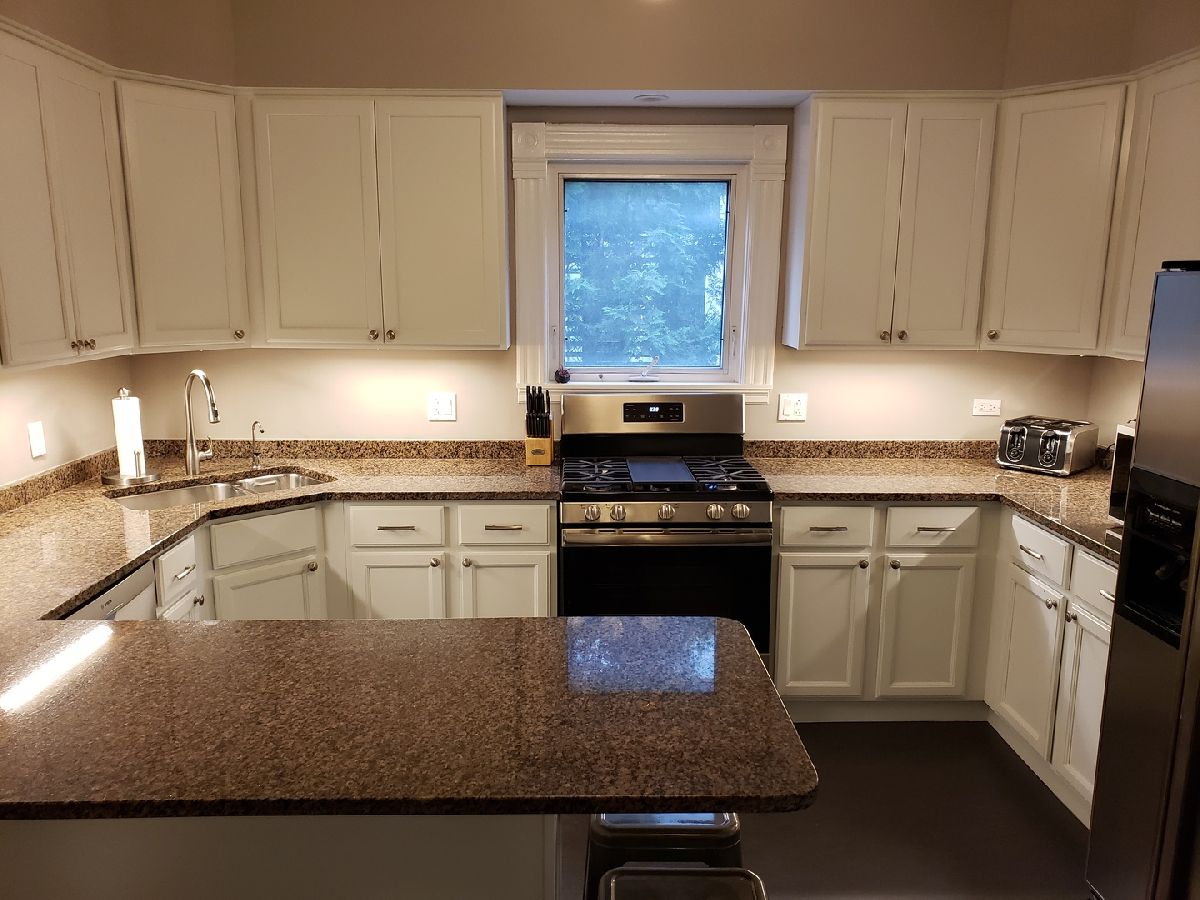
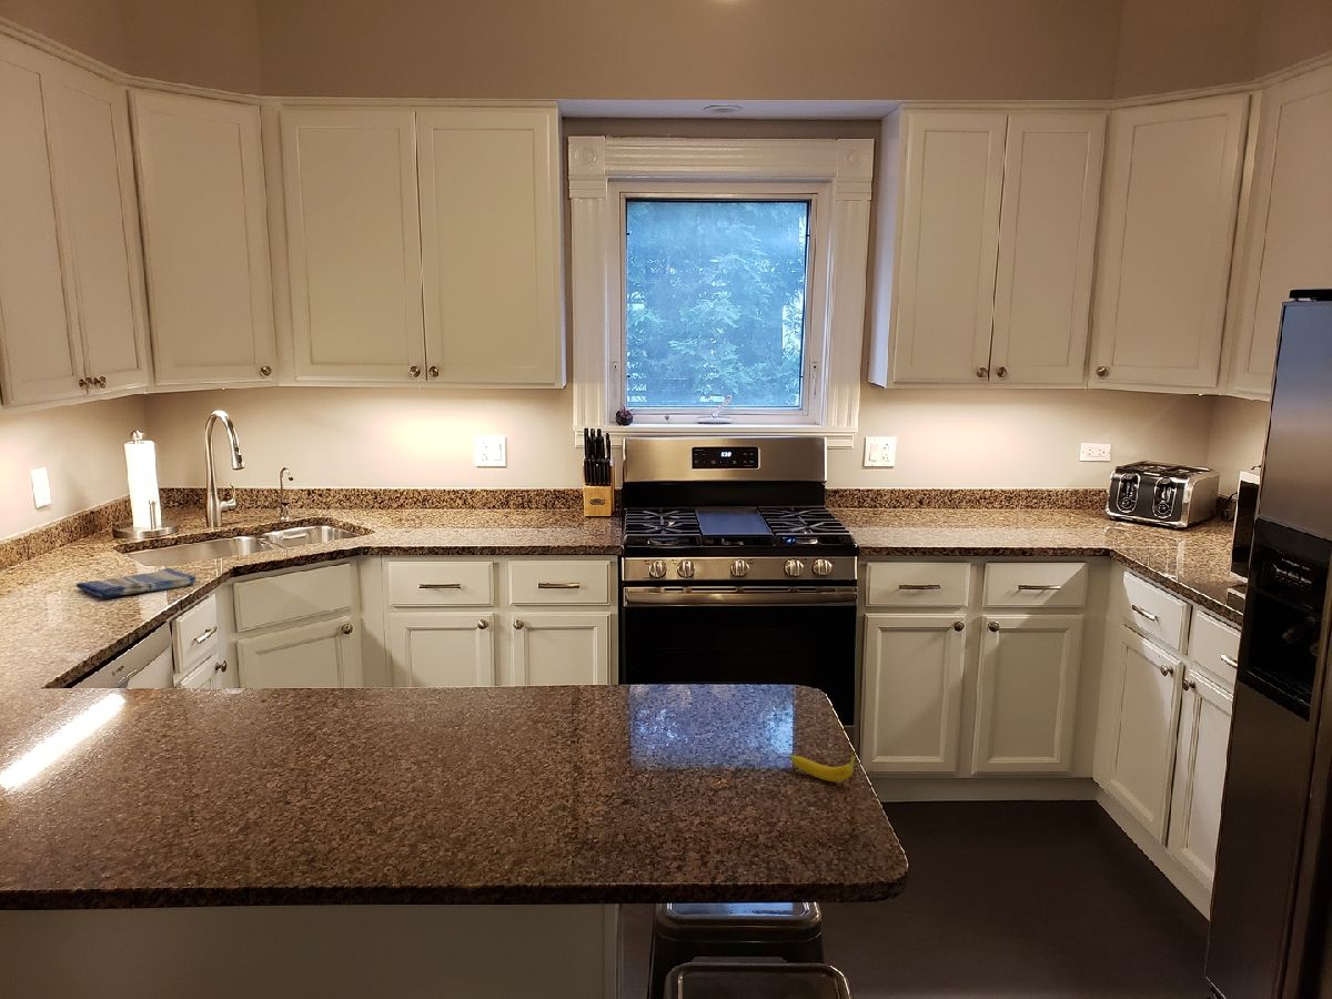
+ fruit [789,751,857,783]
+ dish towel [74,567,198,599]
